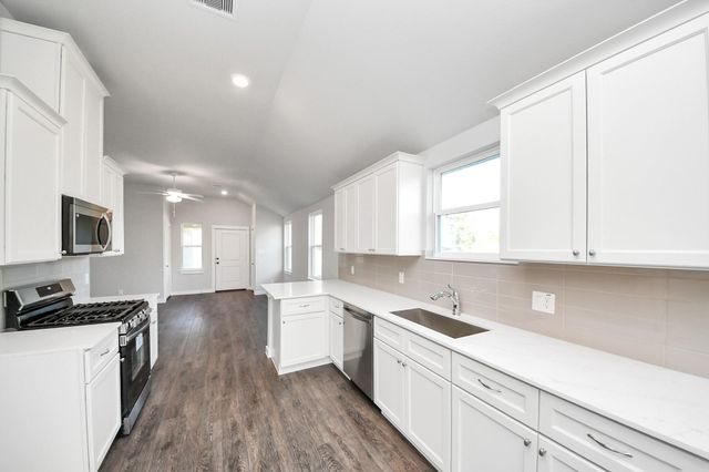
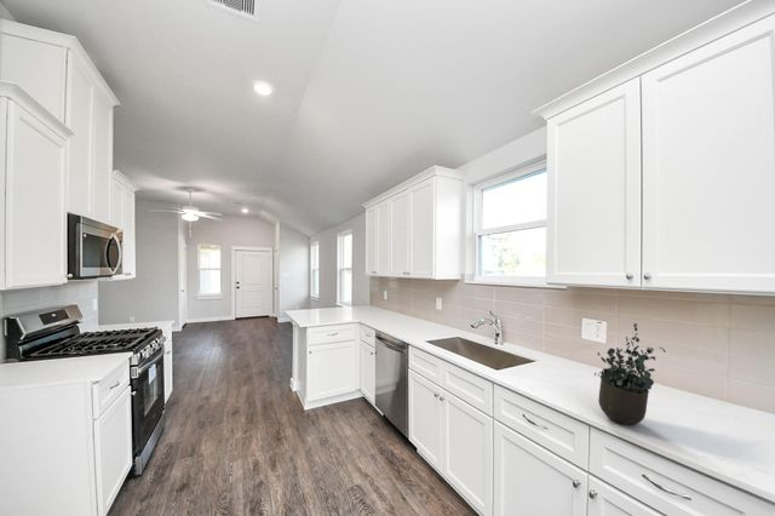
+ potted plant [593,322,667,426]
